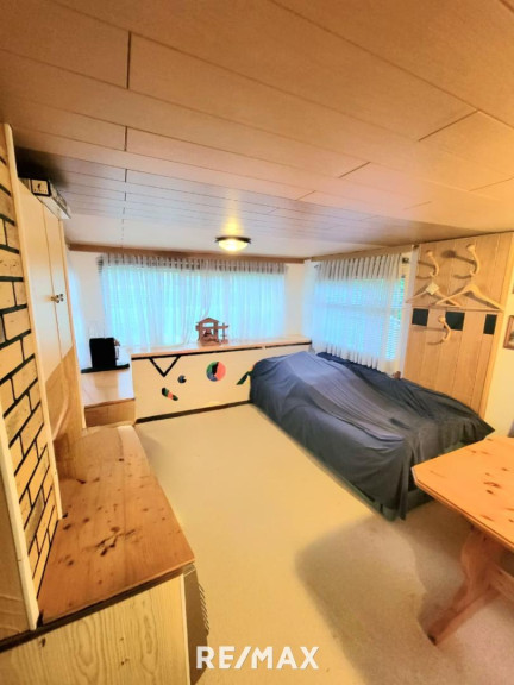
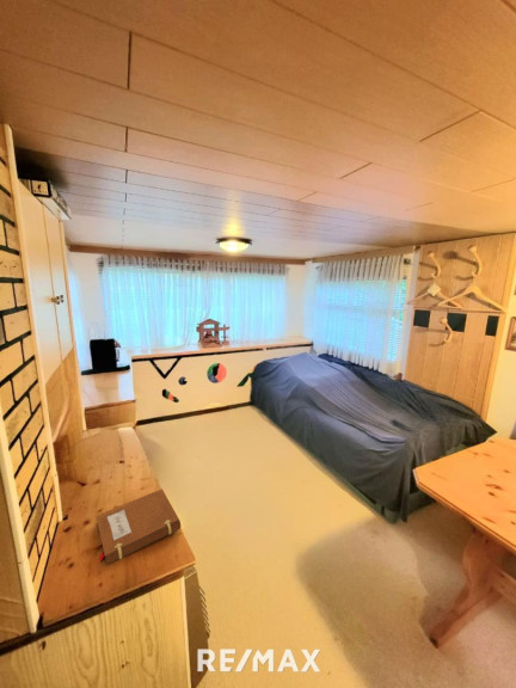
+ notebook [94,487,182,566]
